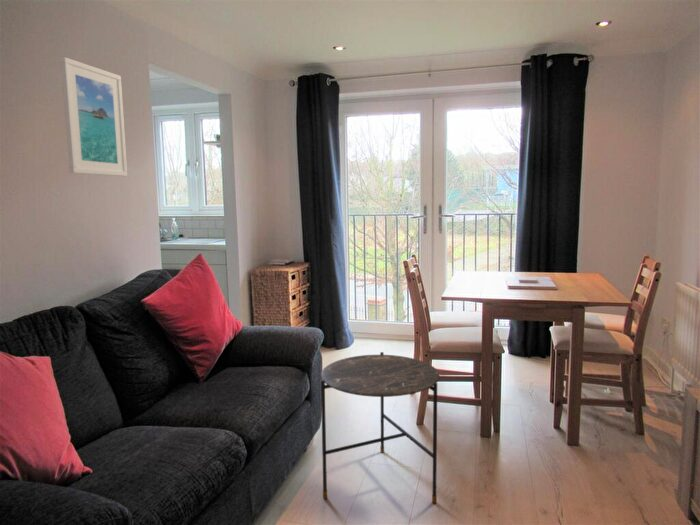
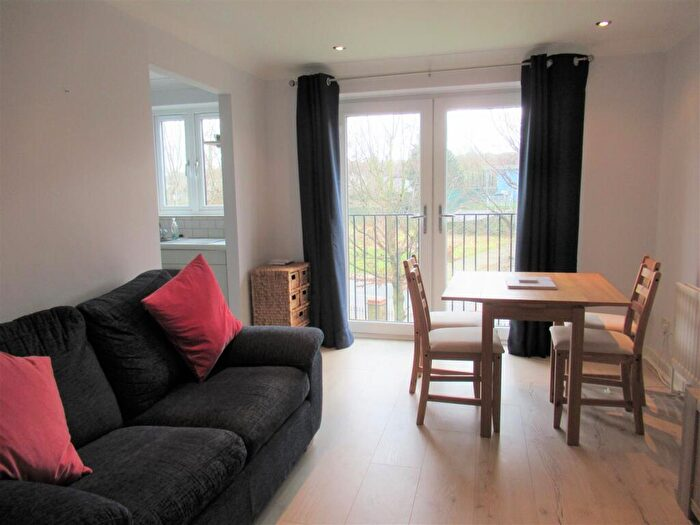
- side table [320,351,441,504]
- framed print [60,56,128,177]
